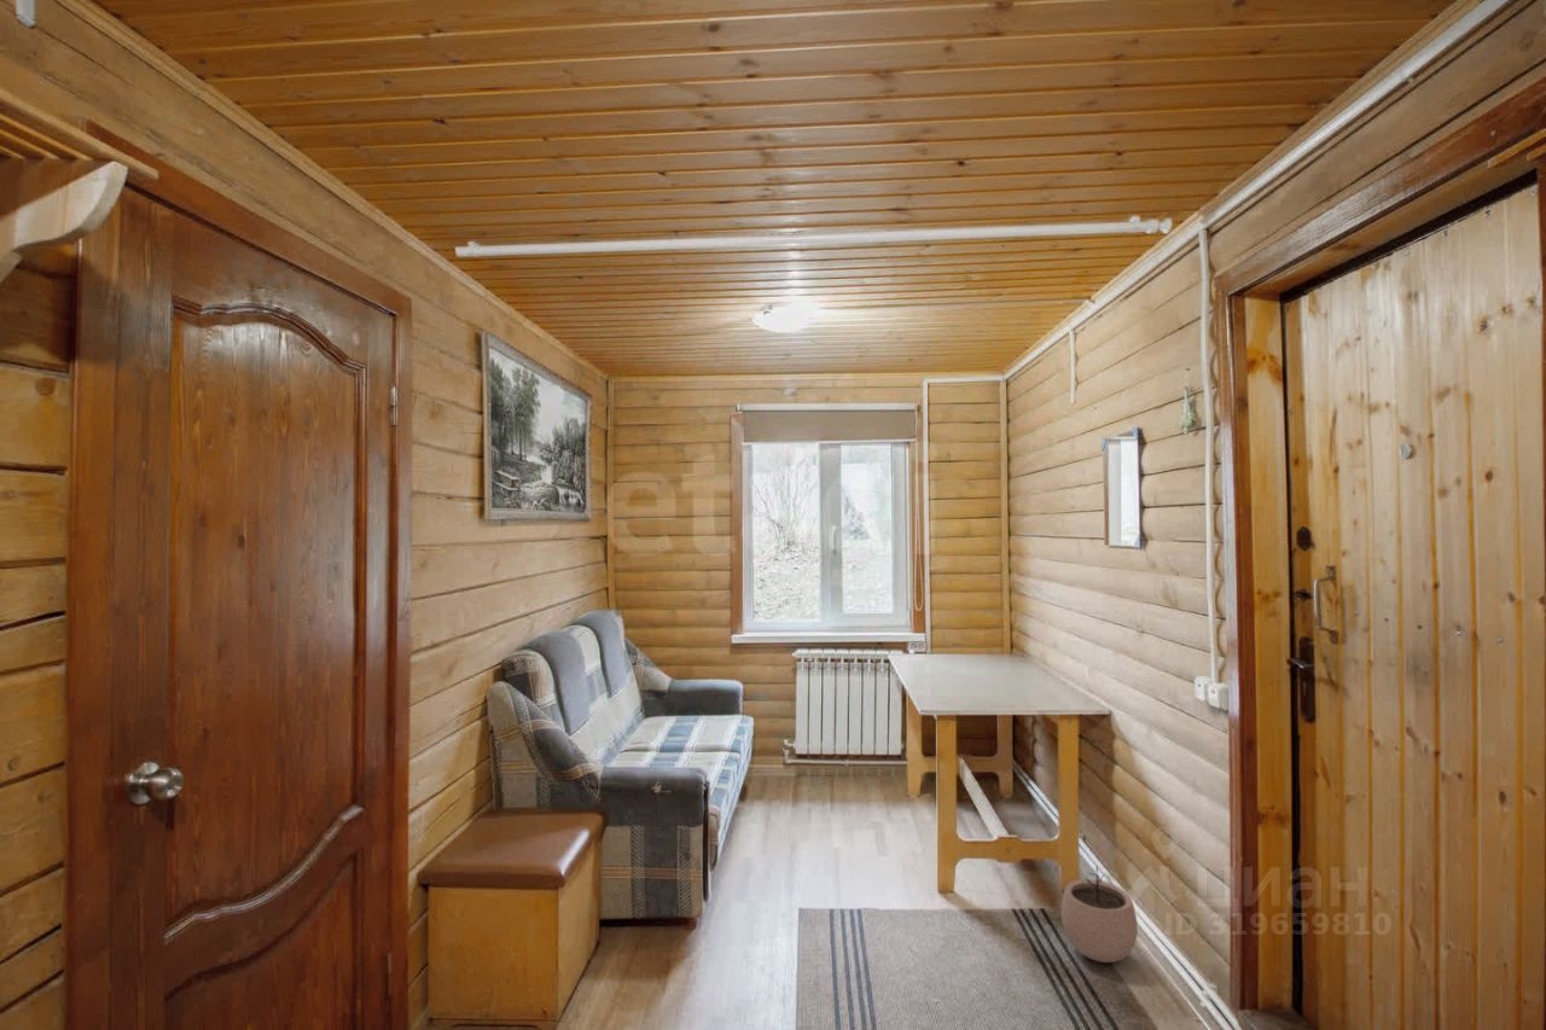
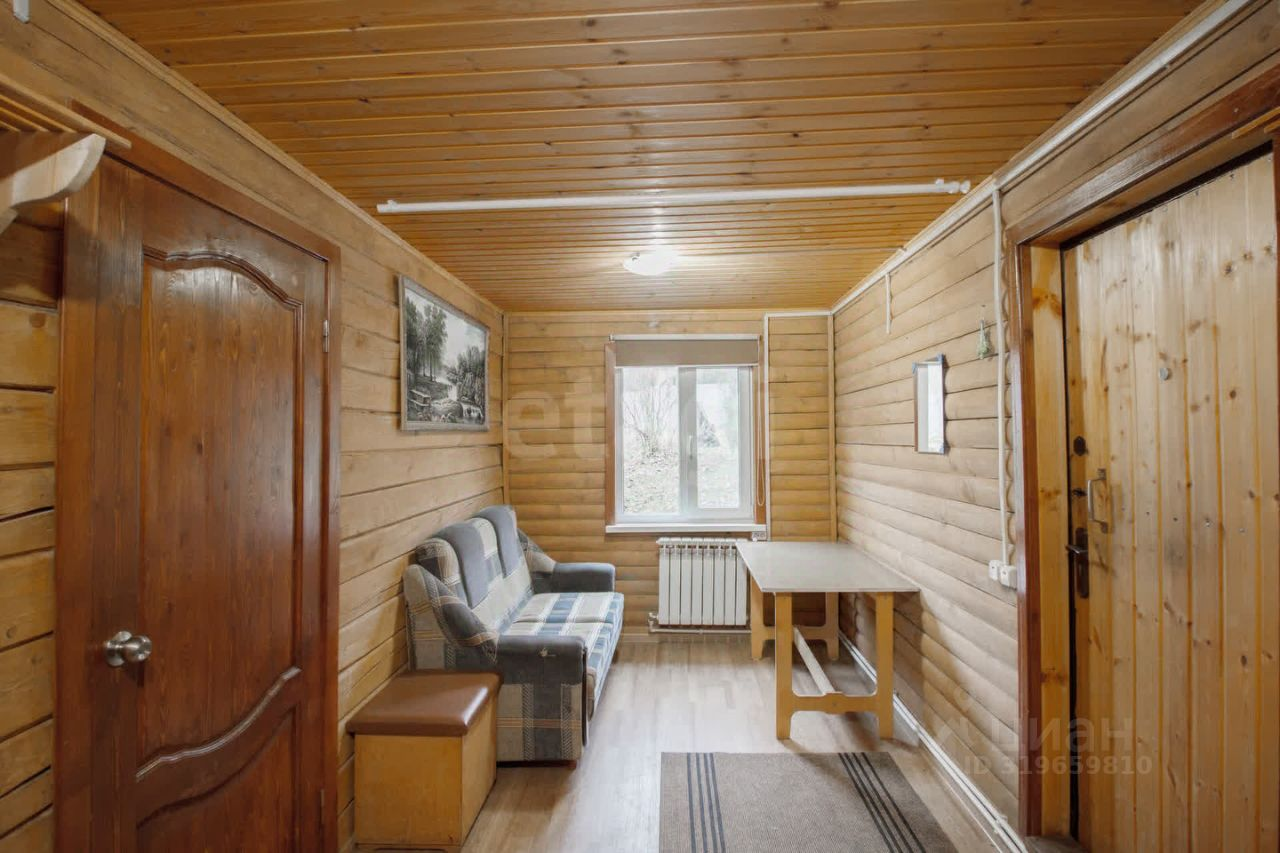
- plant pot [1059,863,1139,964]
